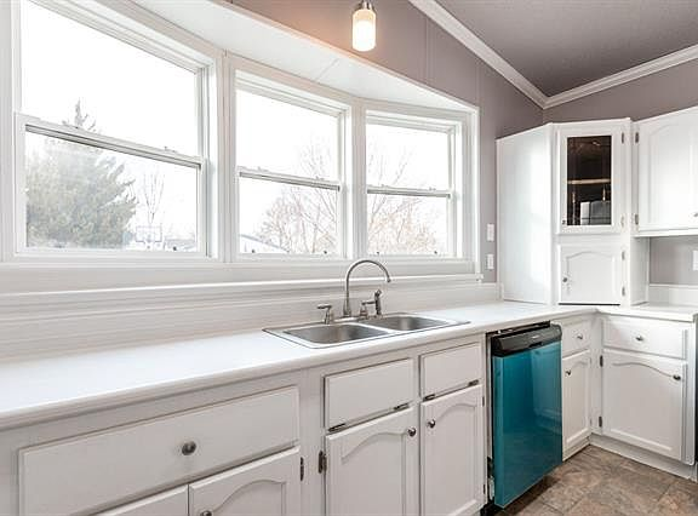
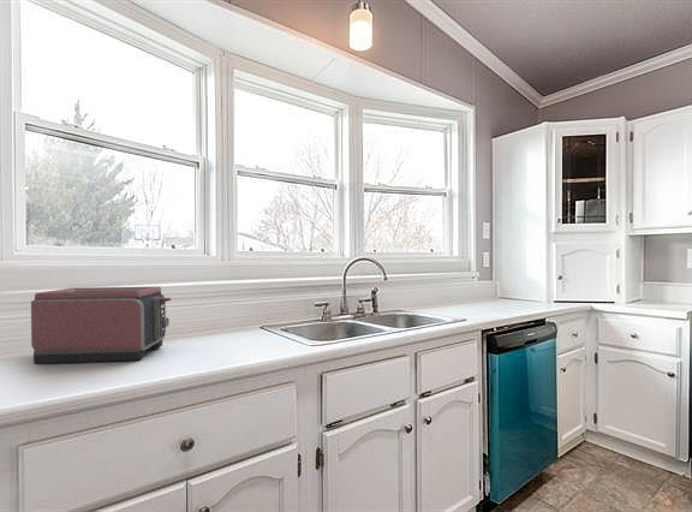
+ toaster [30,286,172,365]
